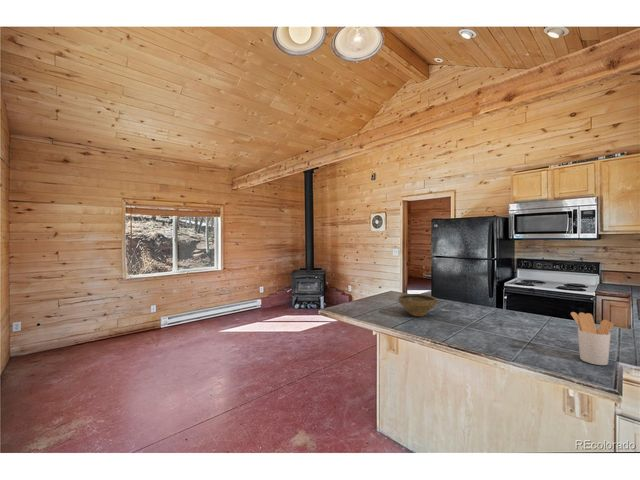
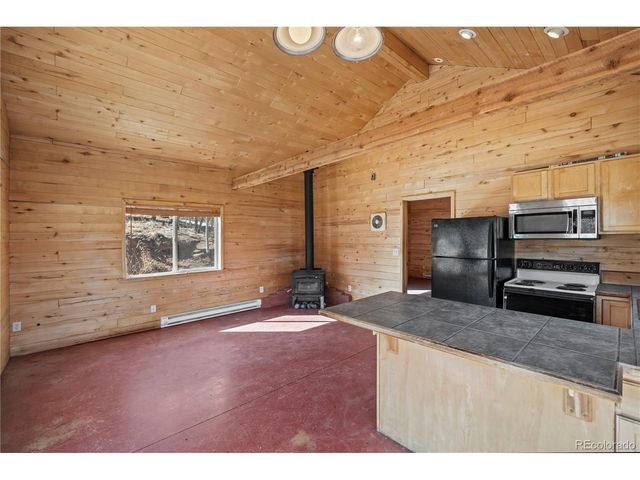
- bowl [397,293,438,317]
- utensil holder [570,311,614,366]
